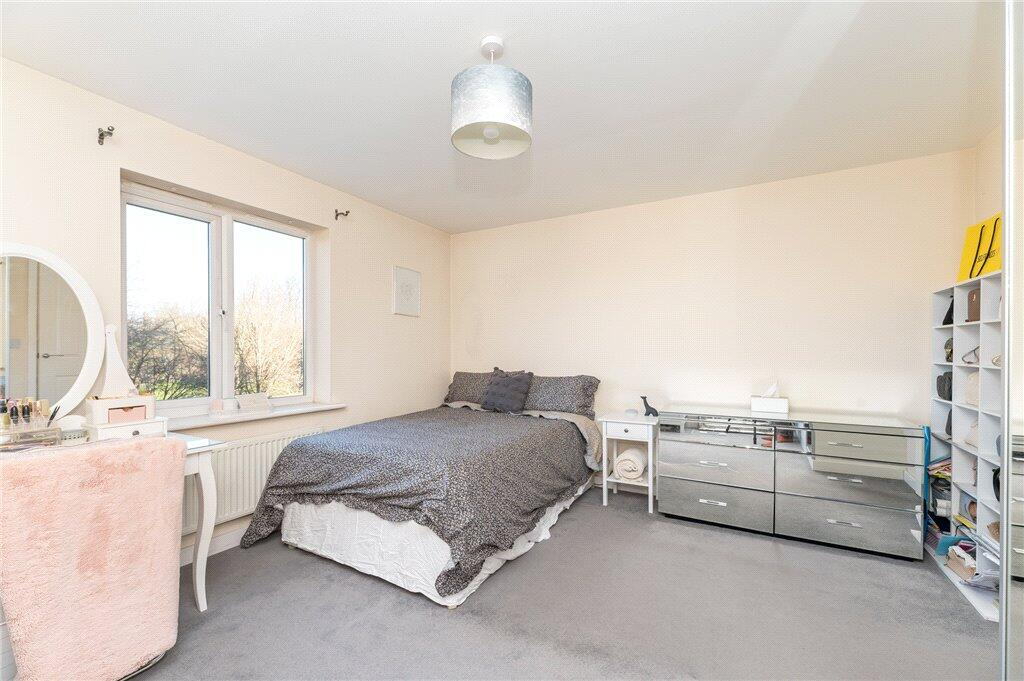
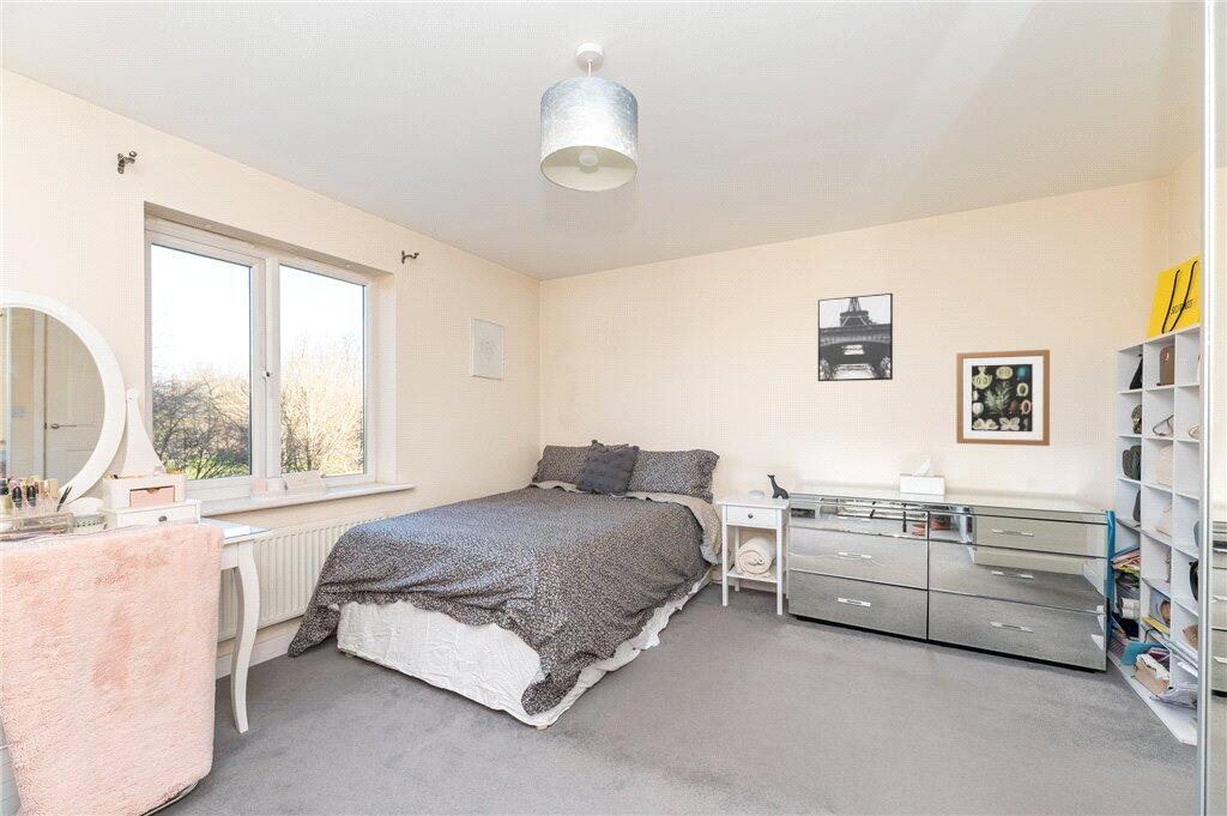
+ wall art [955,349,1051,447]
+ wall art [817,292,894,382]
